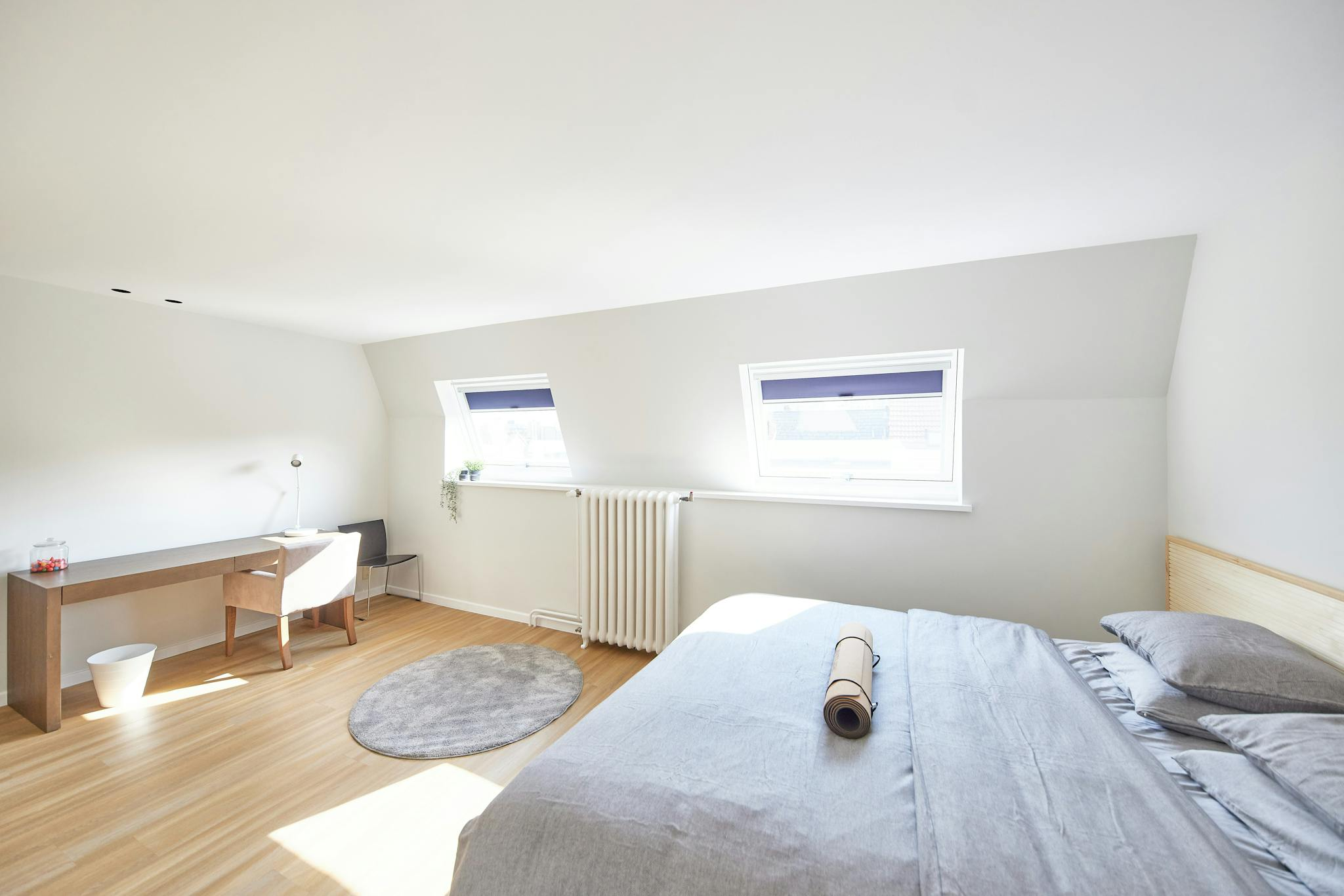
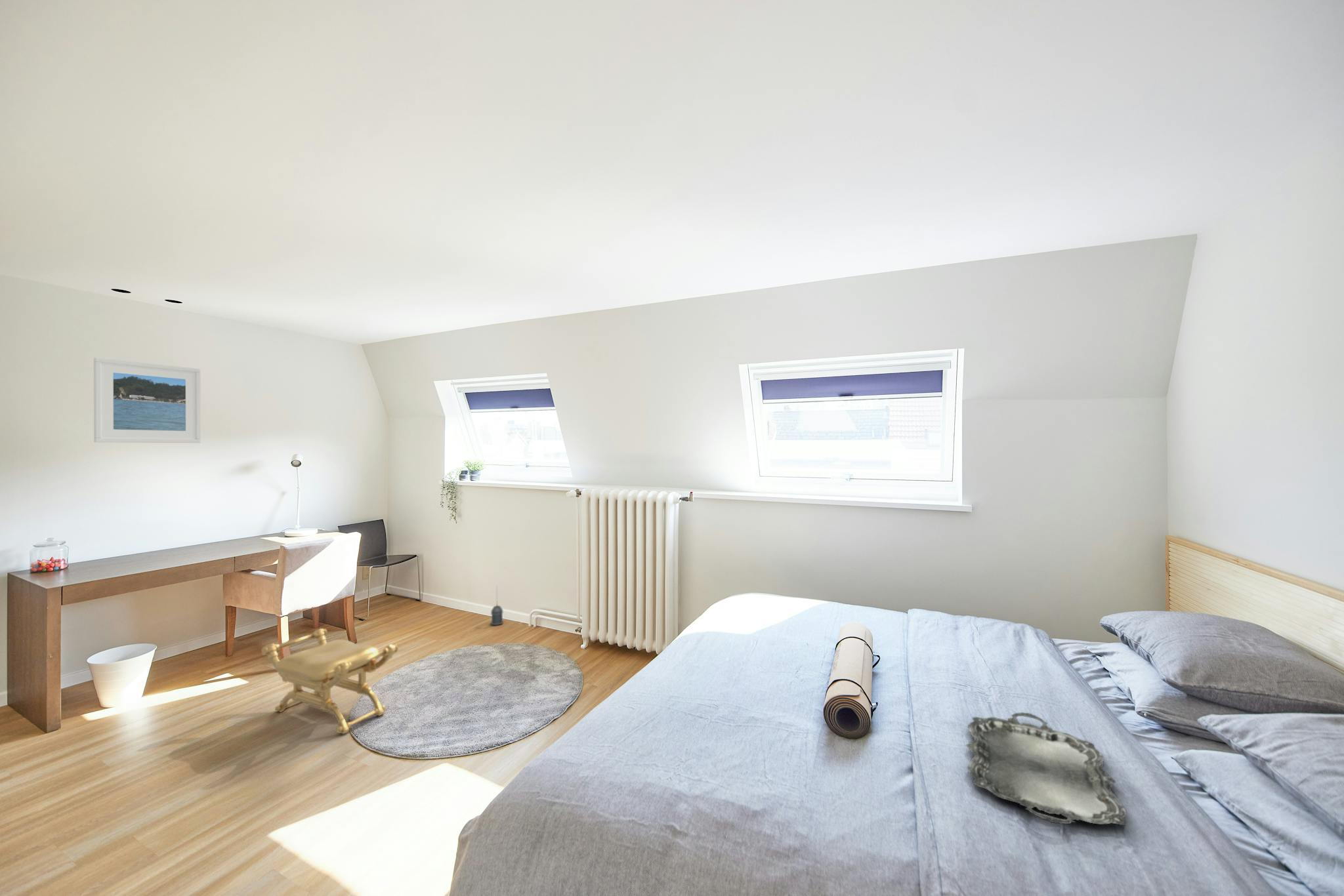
+ serving tray [965,712,1127,826]
+ stool [261,628,399,735]
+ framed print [93,357,201,443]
+ lantern [490,584,504,626]
